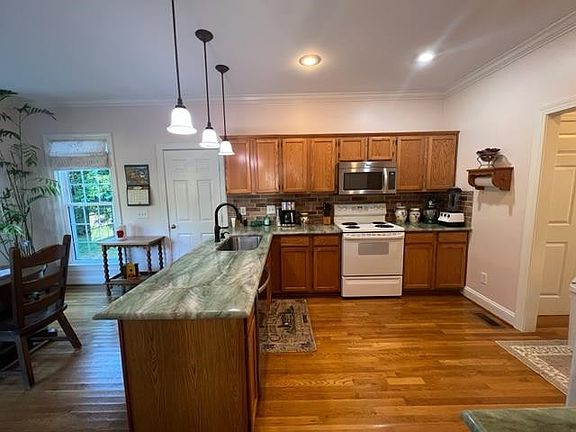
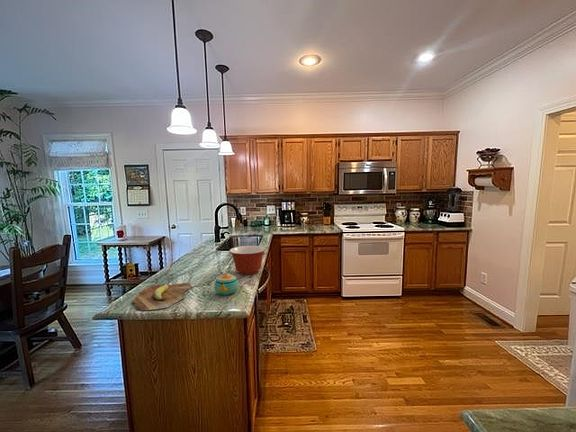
+ mixing bowl [229,245,267,276]
+ teapot [213,272,240,296]
+ cutting board [132,282,193,311]
